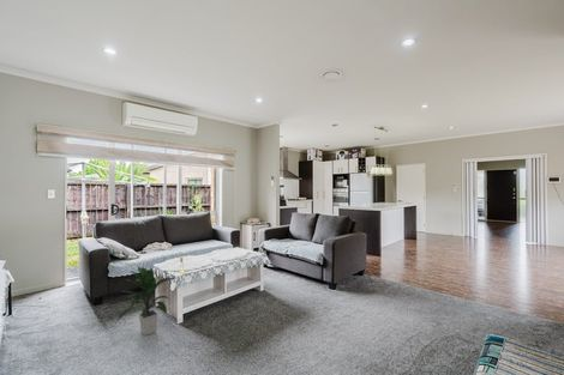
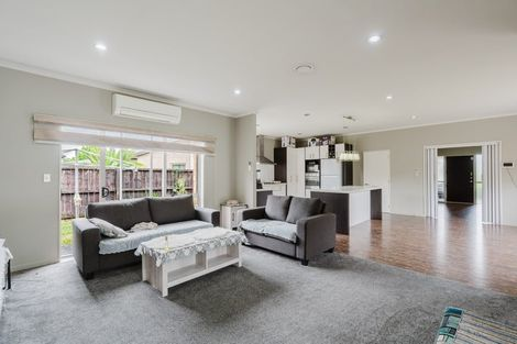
- indoor plant [114,264,178,337]
